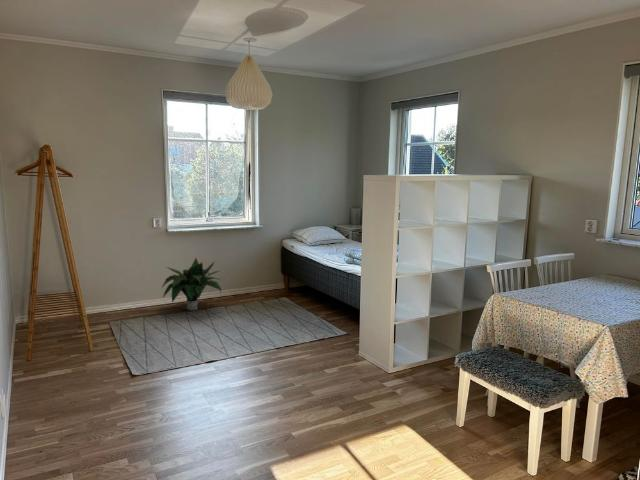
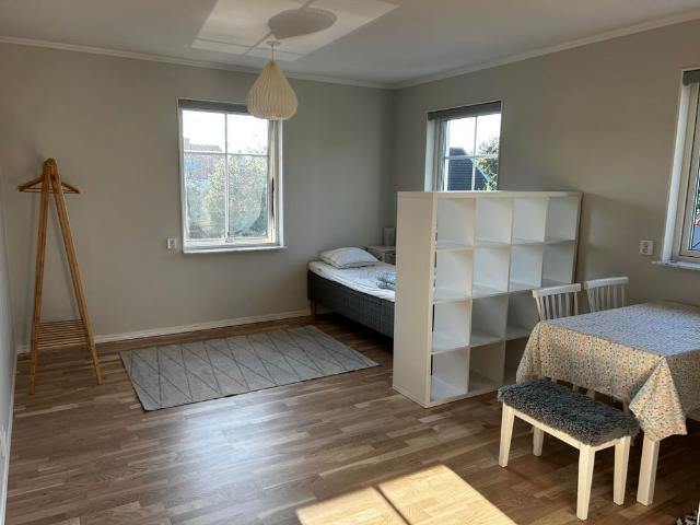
- potted plant [160,257,223,312]
